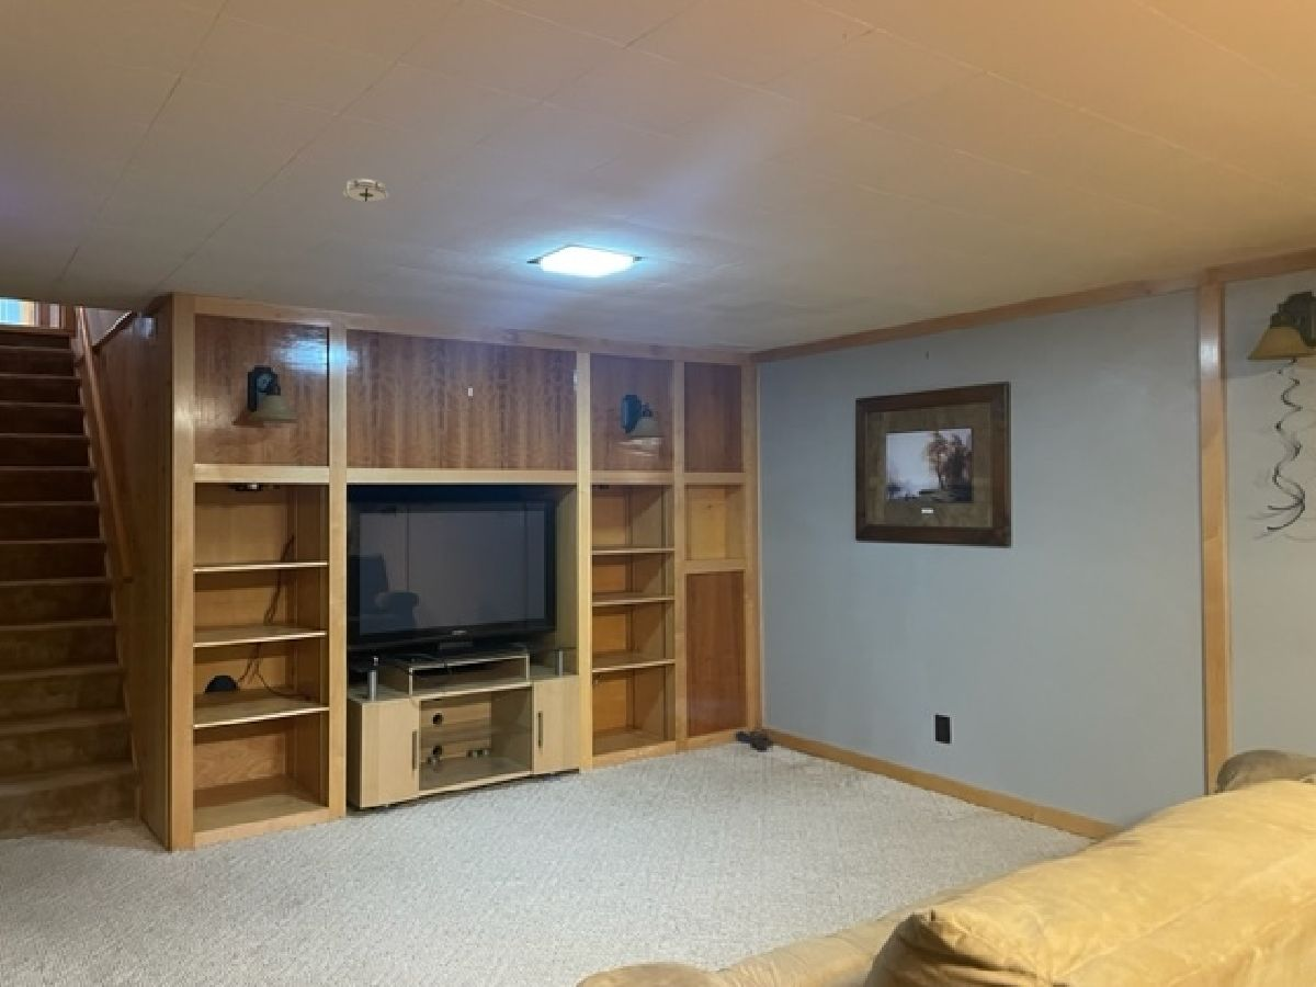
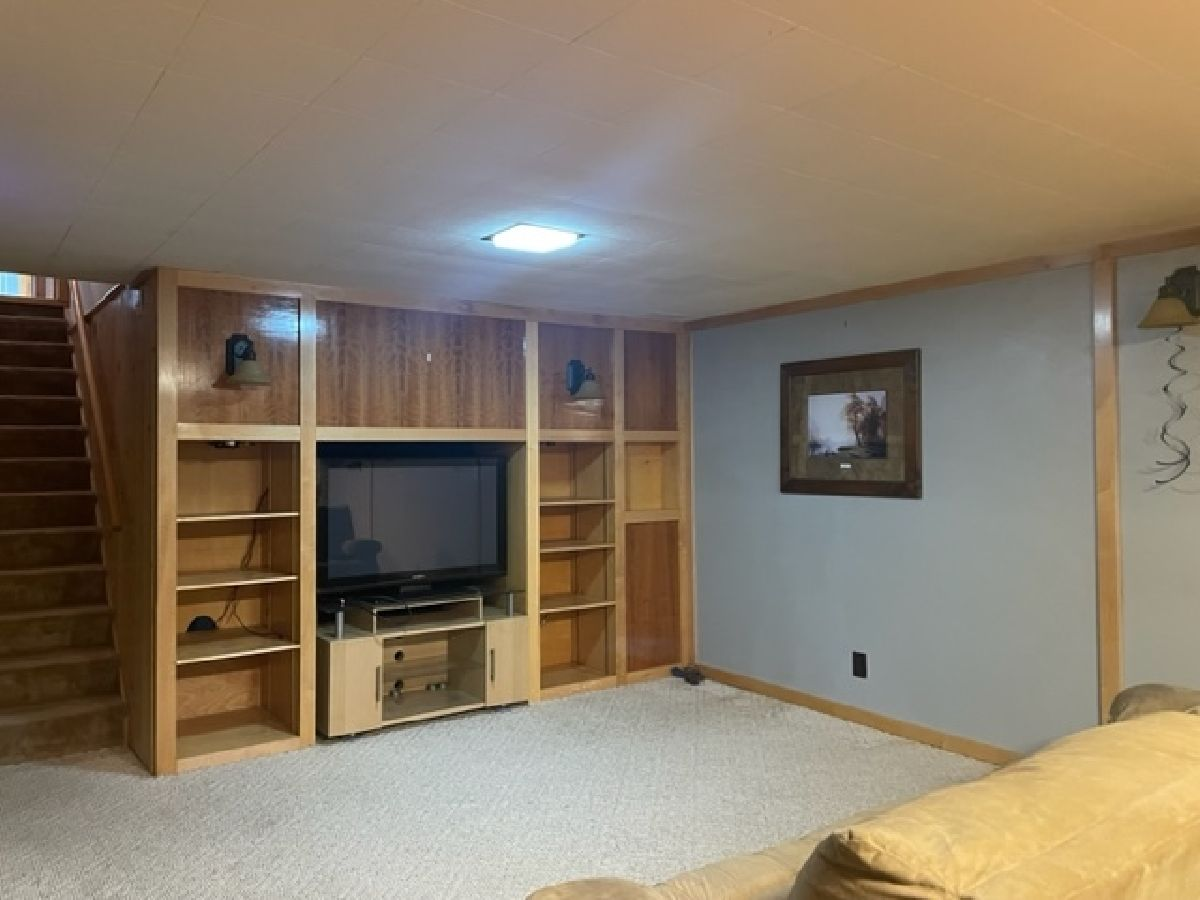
- smoke detector [342,178,390,203]
